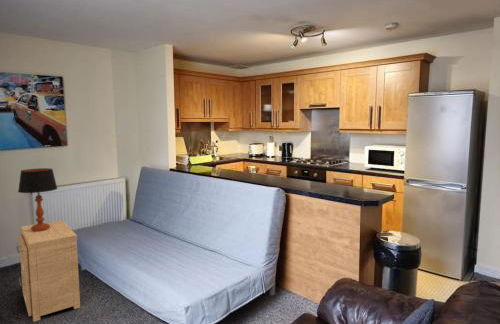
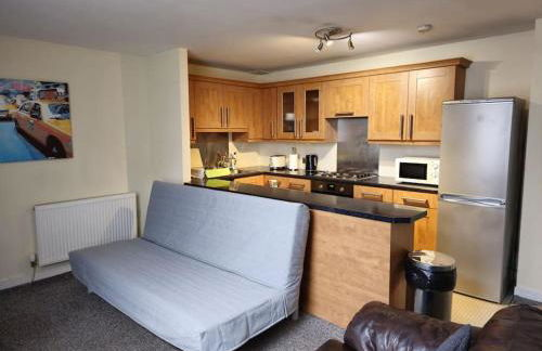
- side table [15,219,81,323]
- table lamp [17,167,59,231]
